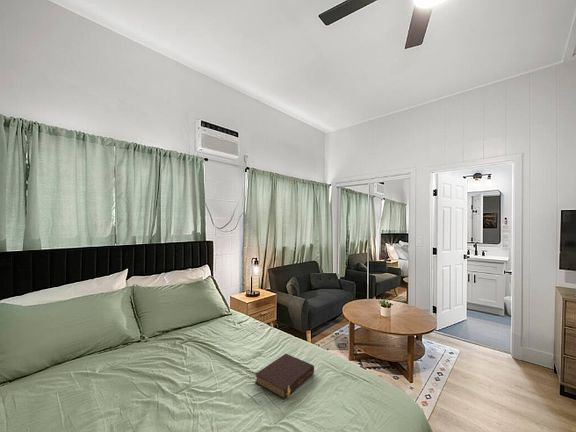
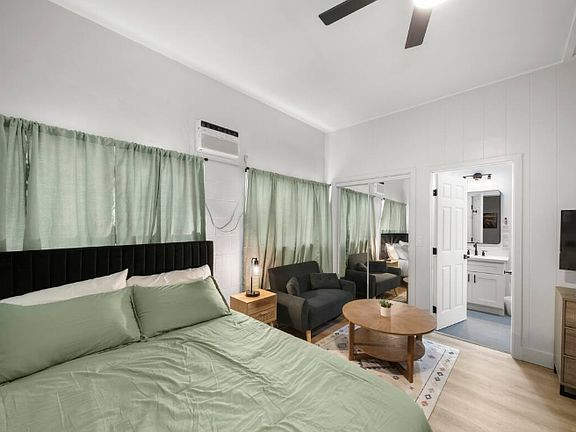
- book [254,353,315,400]
